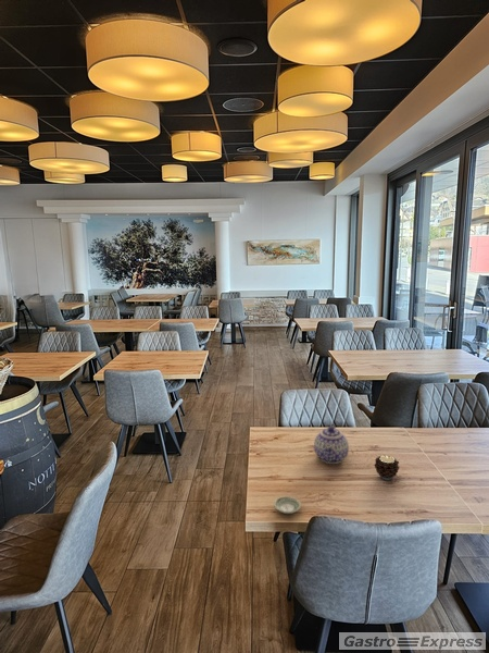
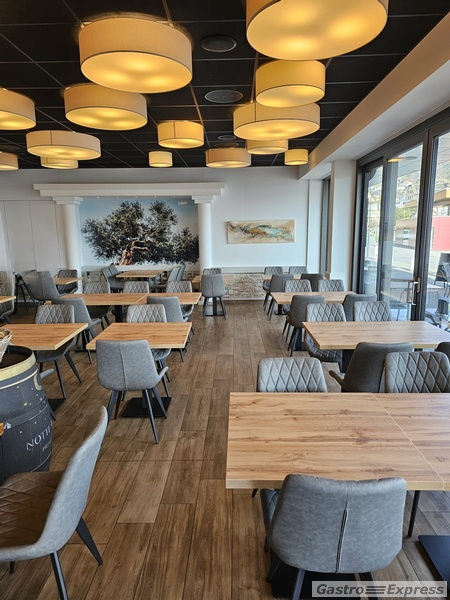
- saucer [273,495,302,515]
- candle [374,455,400,481]
- teapot [313,423,350,465]
